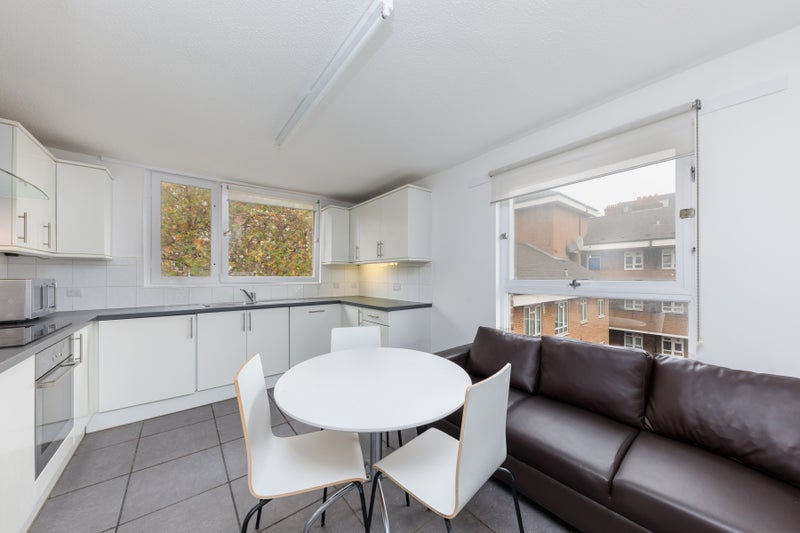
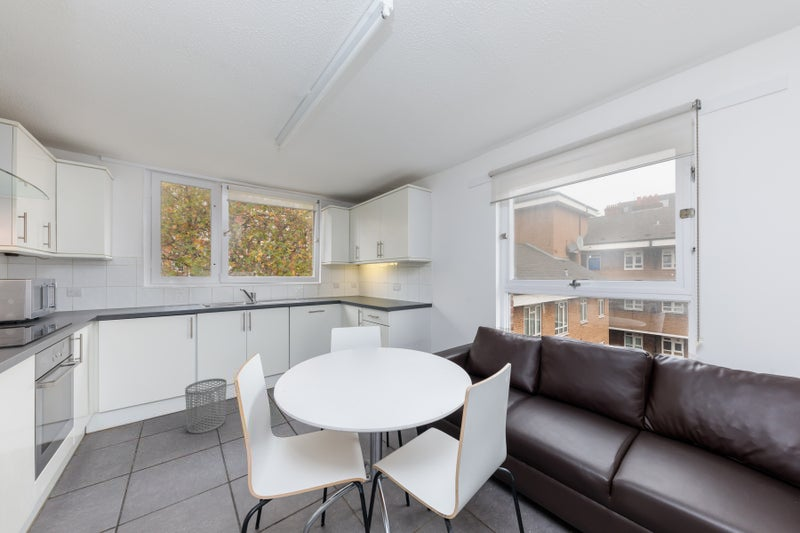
+ waste bin [184,378,228,434]
